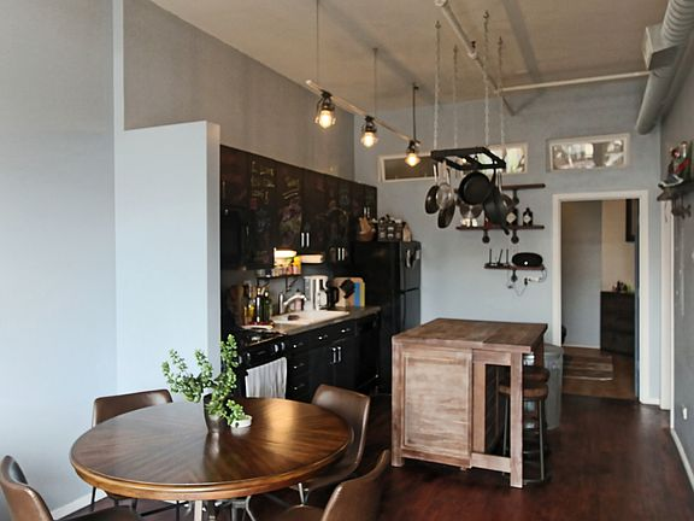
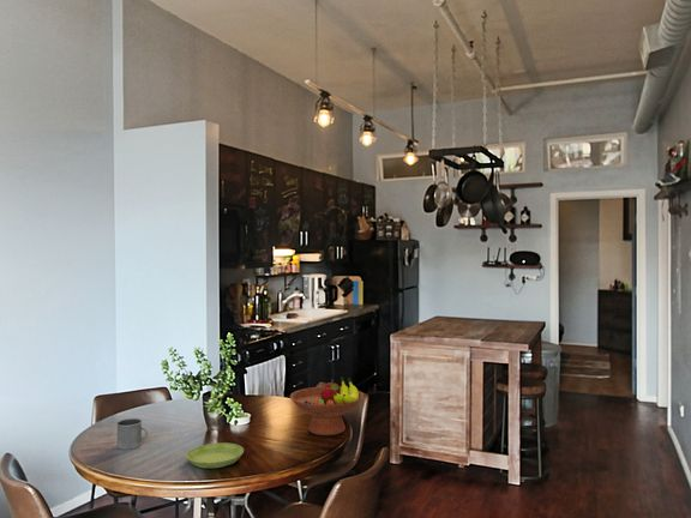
+ saucer [185,441,245,469]
+ mug [115,417,149,451]
+ fruit bowl [289,375,365,436]
